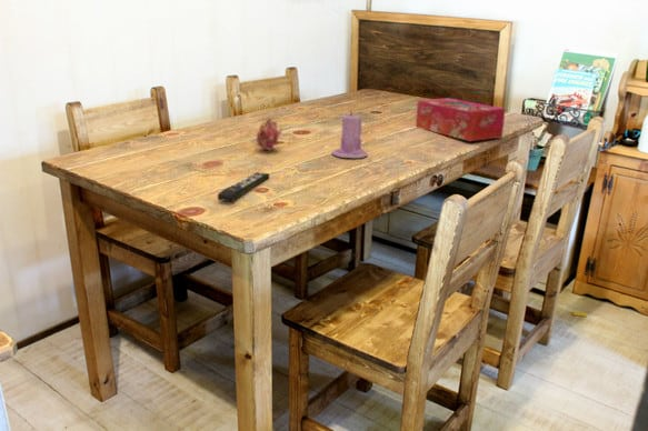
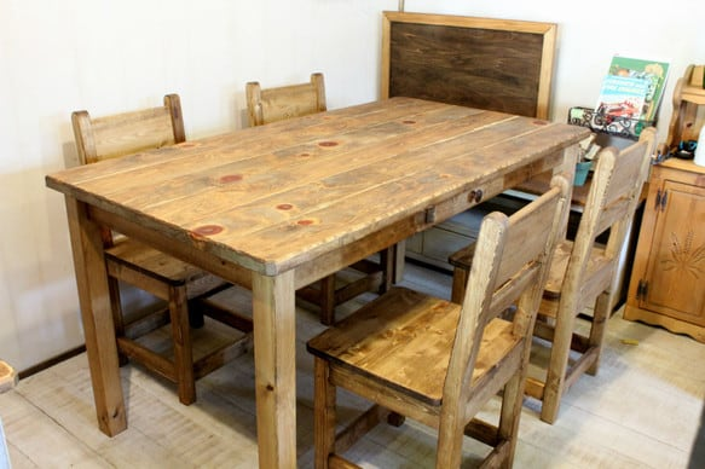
- remote control [217,171,270,202]
- candle [330,110,368,159]
- tissue box [415,97,507,142]
- fruit [255,113,283,152]
